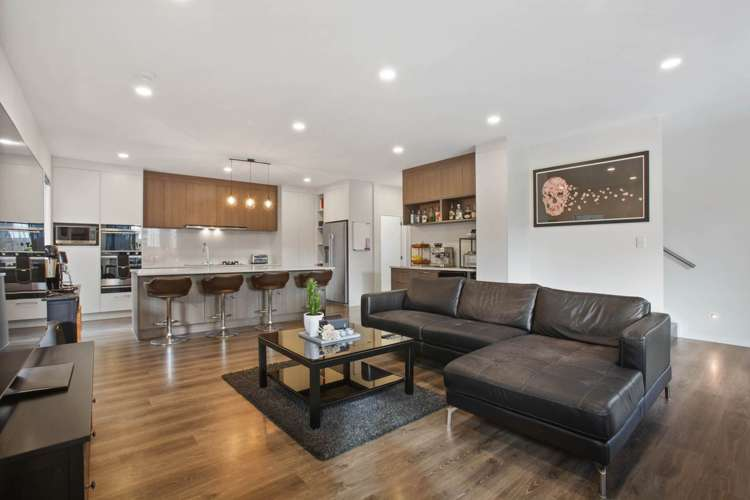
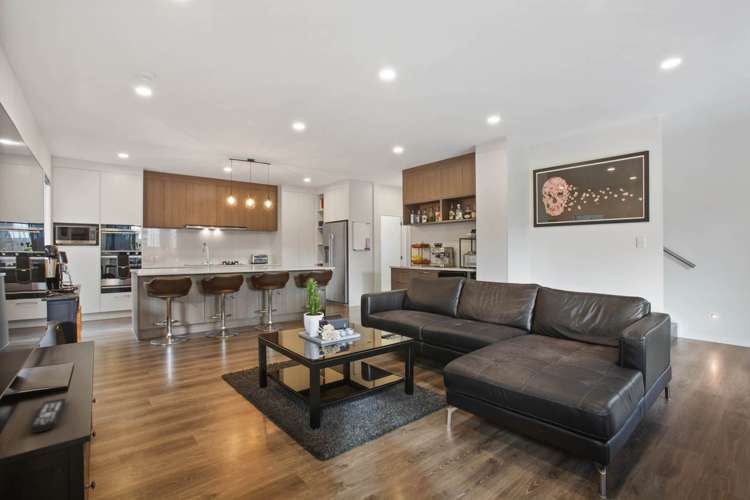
+ remote control [28,397,67,434]
